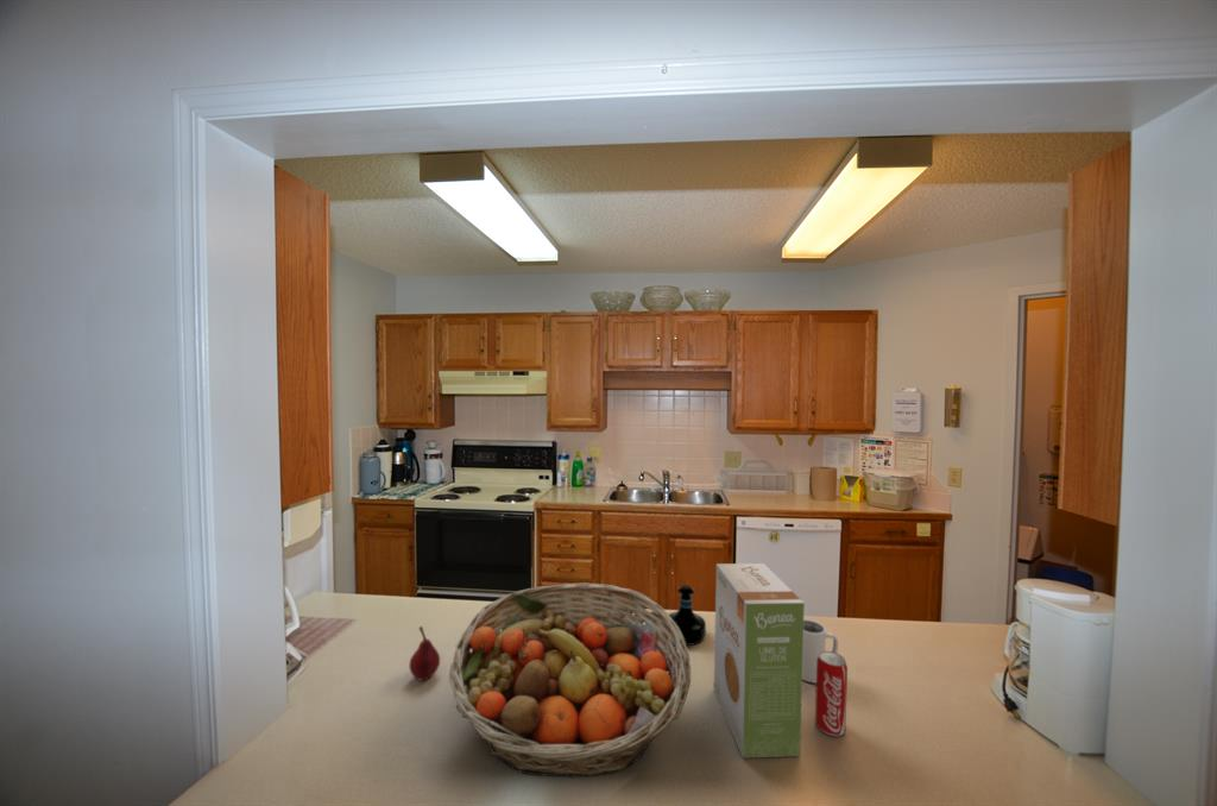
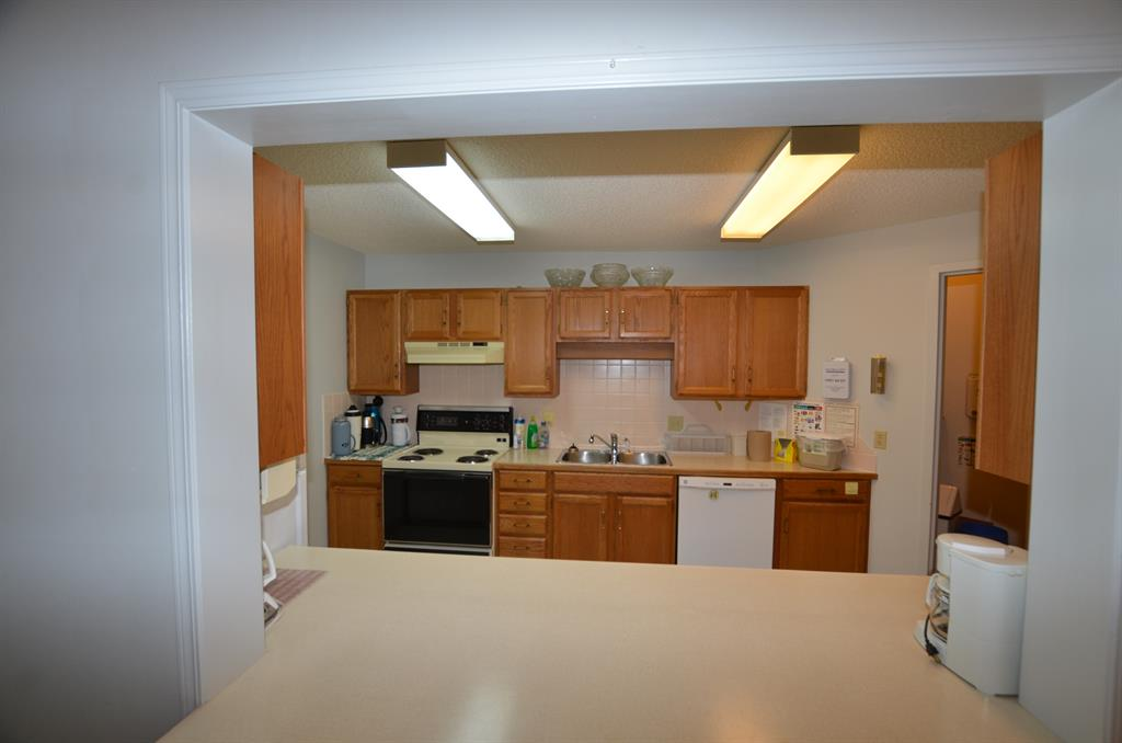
- fruit [408,625,441,681]
- mug [802,618,839,684]
- fruit basket [448,581,692,777]
- food box [713,562,806,758]
- beverage can [814,650,849,737]
- tequila bottle [668,584,707,647]
